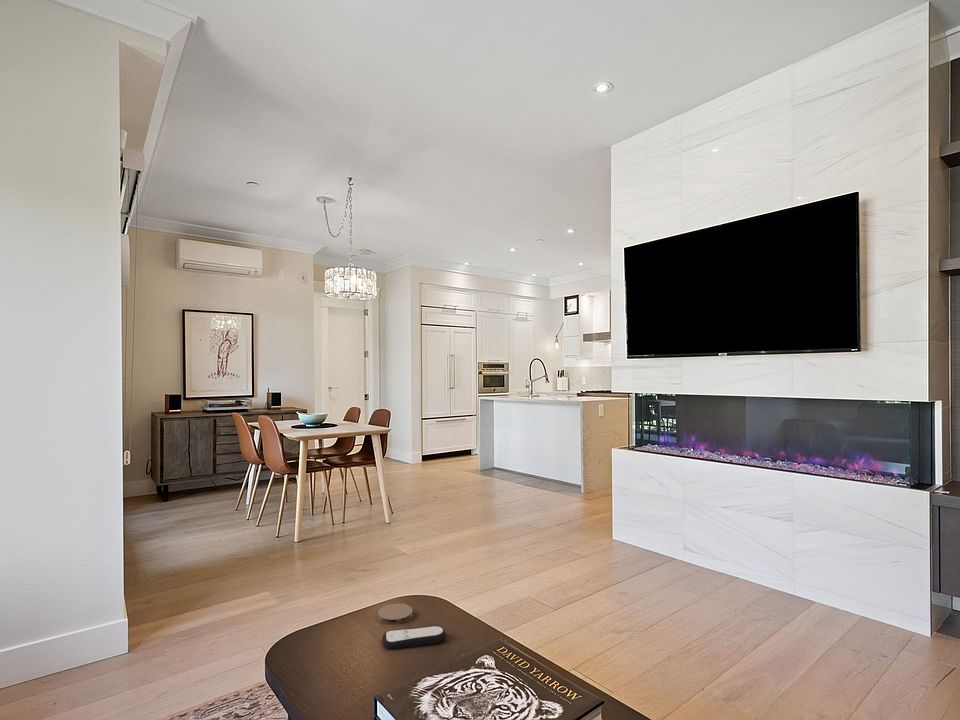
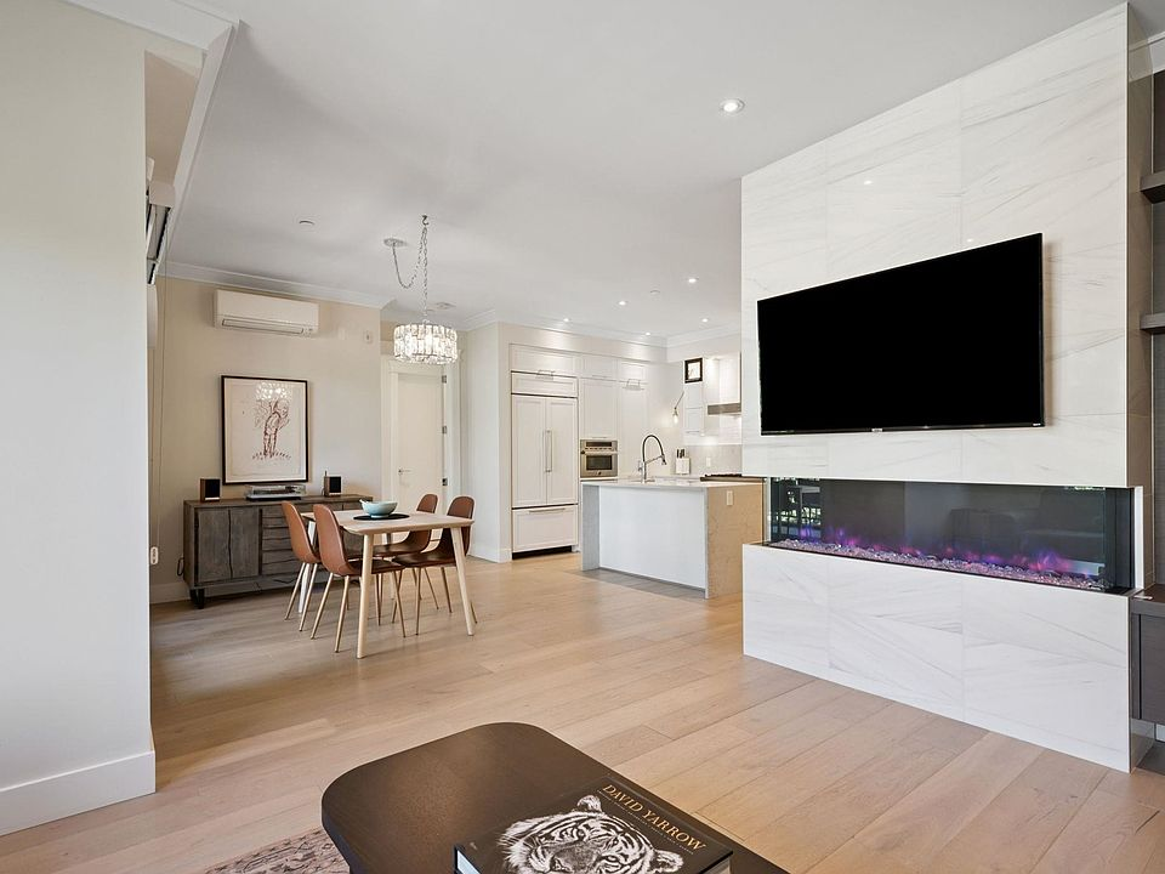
- coaster [377,603,413,625]
- remote control [381,624,447,650]
